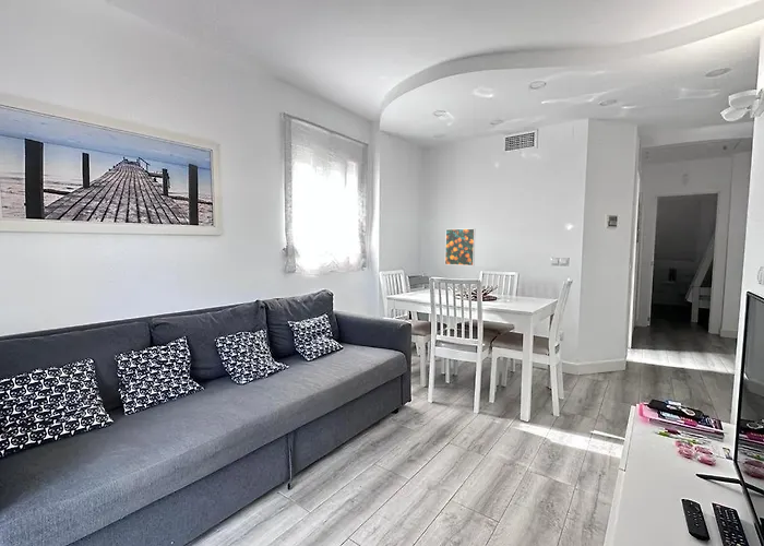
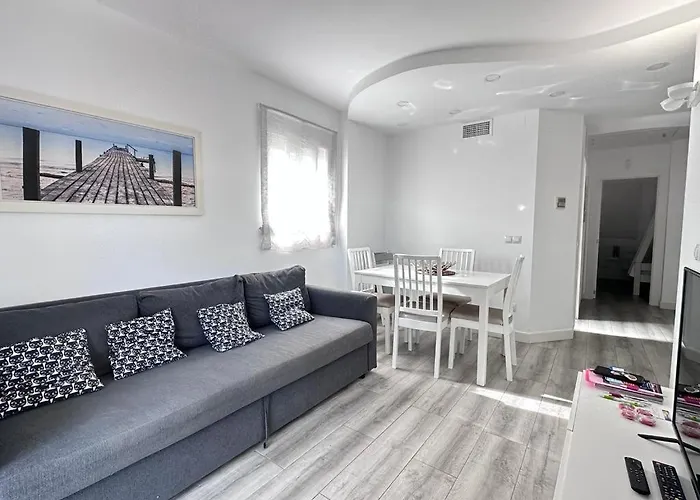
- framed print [444,227,476,266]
